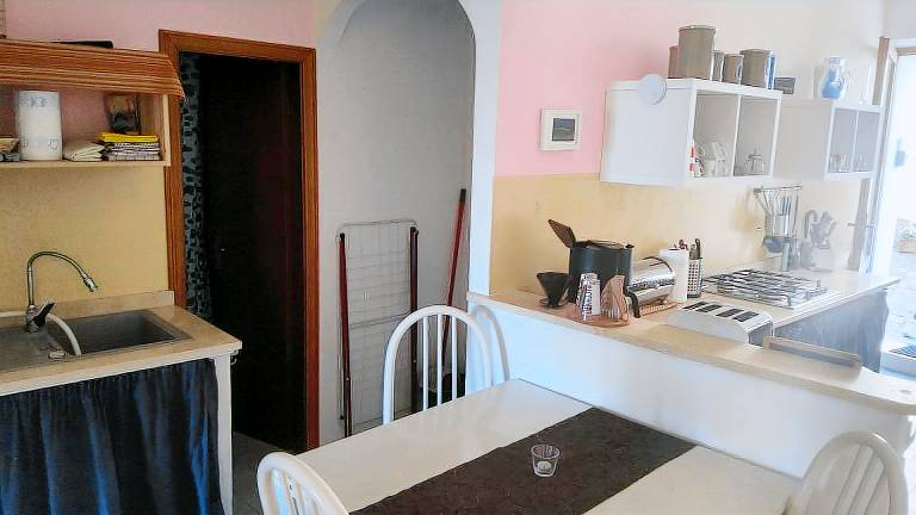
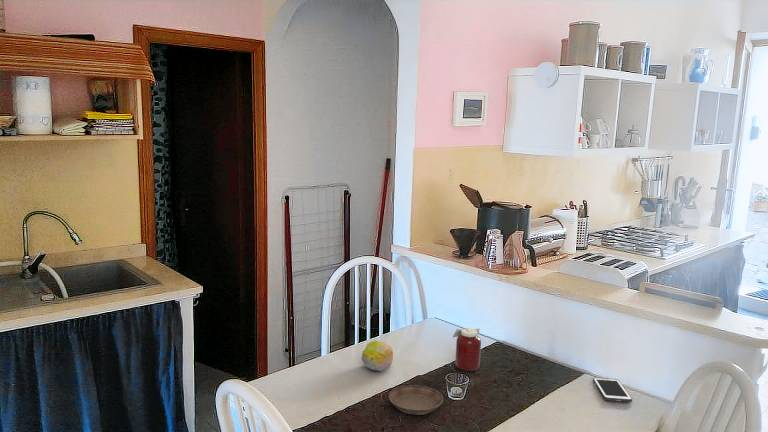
+ jar [452,327,482,372]
+ saucer [388,384,444,416]
+ fruit [360,340,394,372]
+ cell phone [592,377,633,403]
